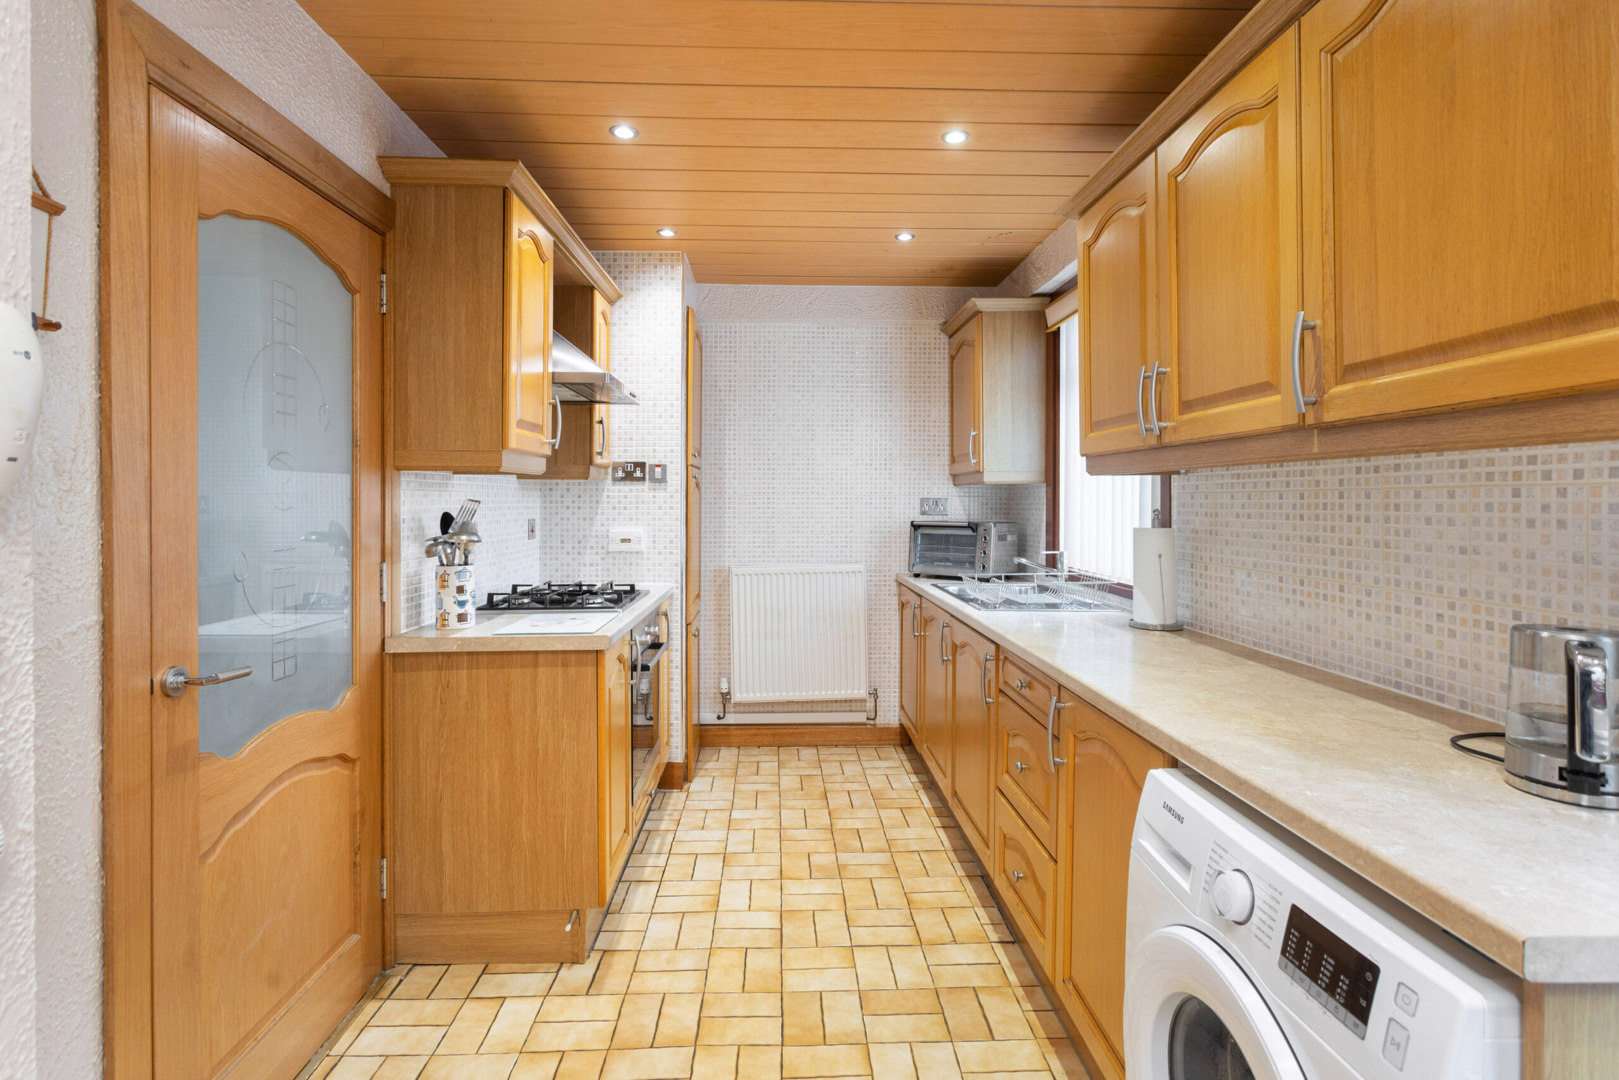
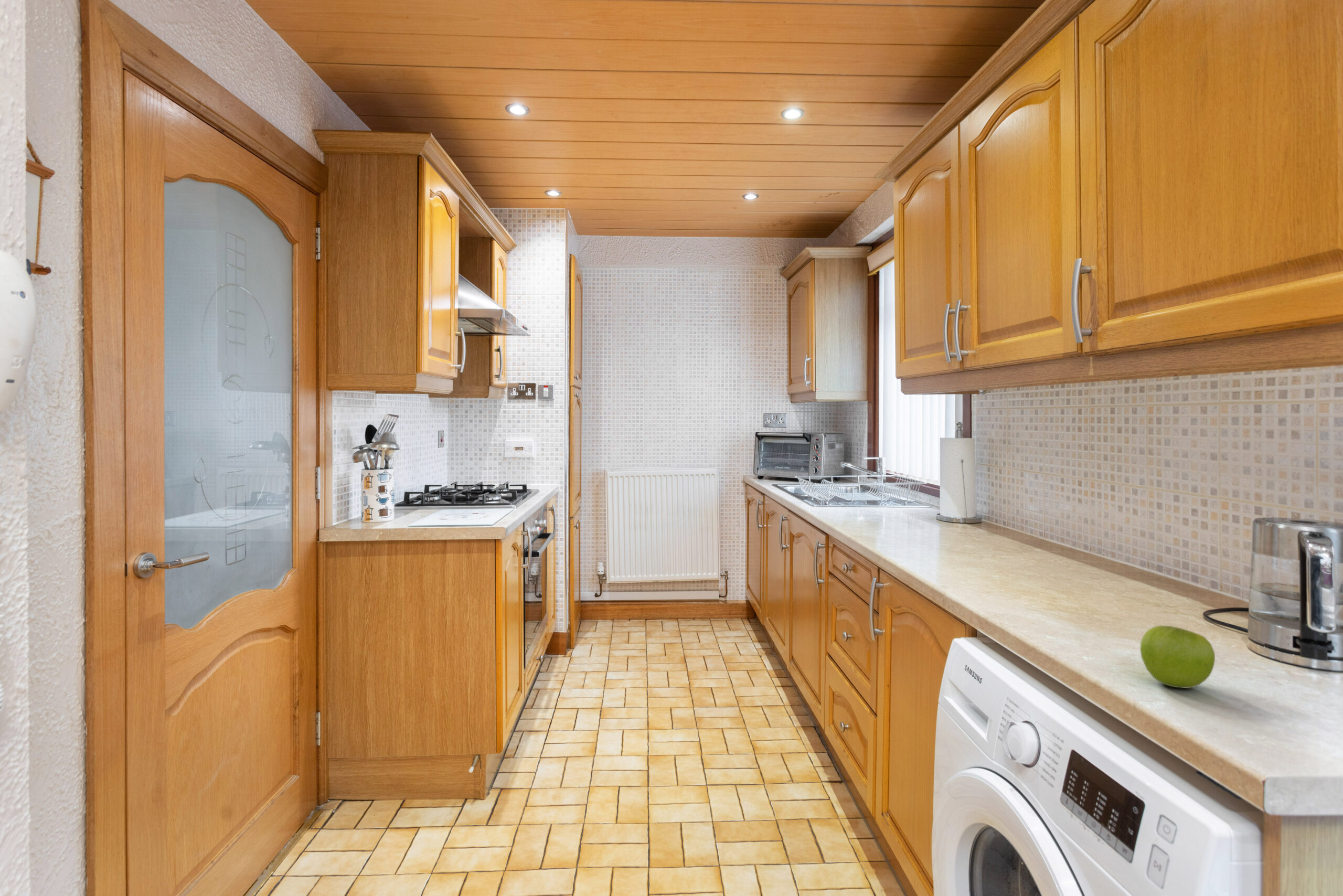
+ fruit [1139,625,1216,689]
